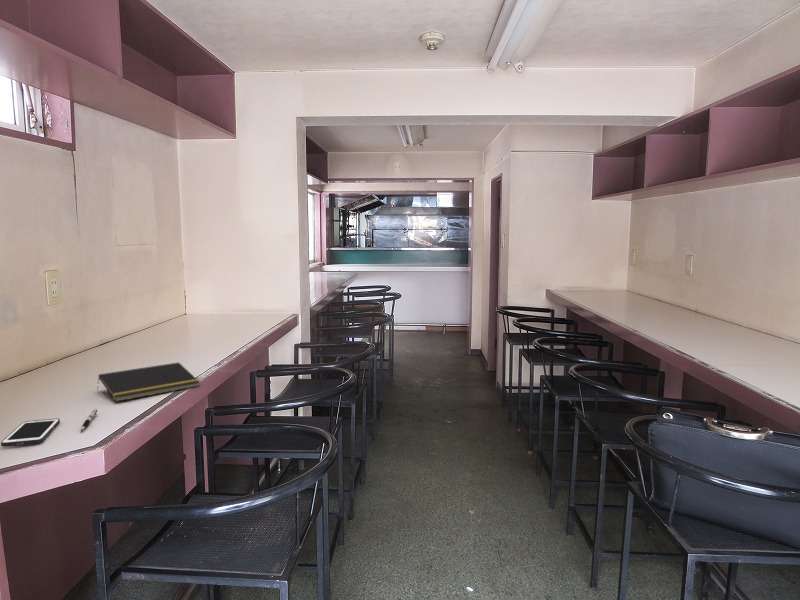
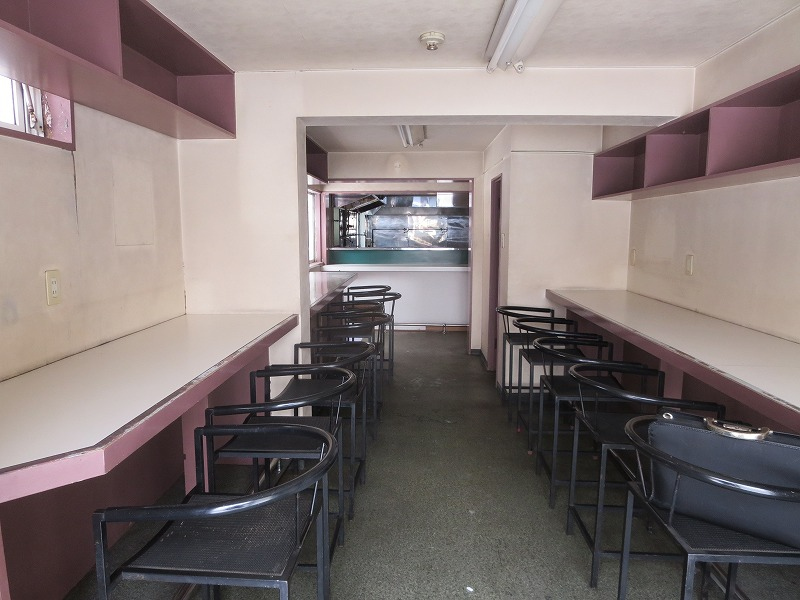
- cell phone [0,418,61,448]
- notepad [96,361,201,403]
- pen [80,408,98,432]
